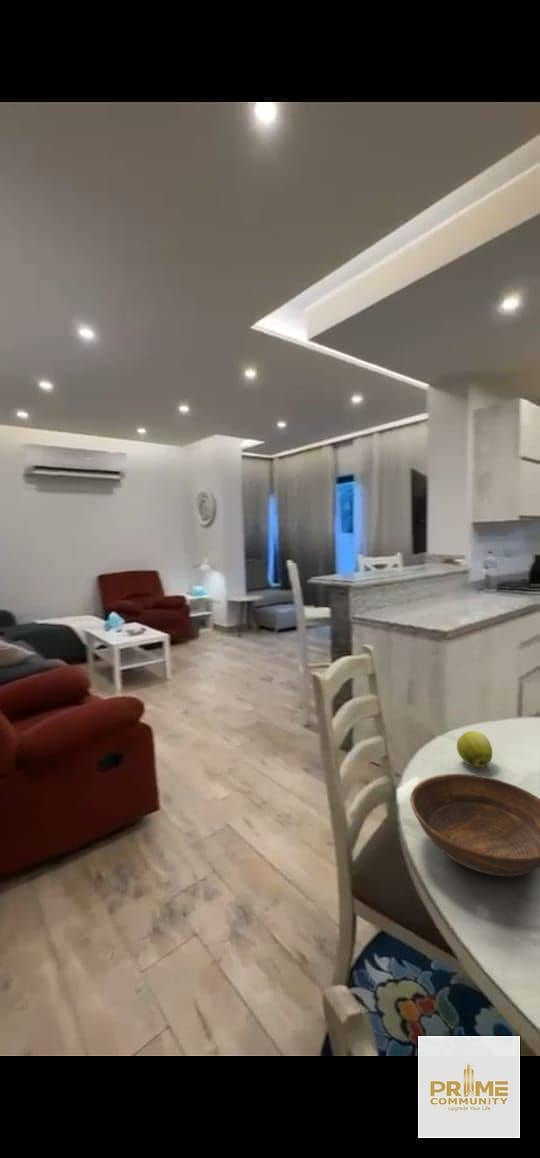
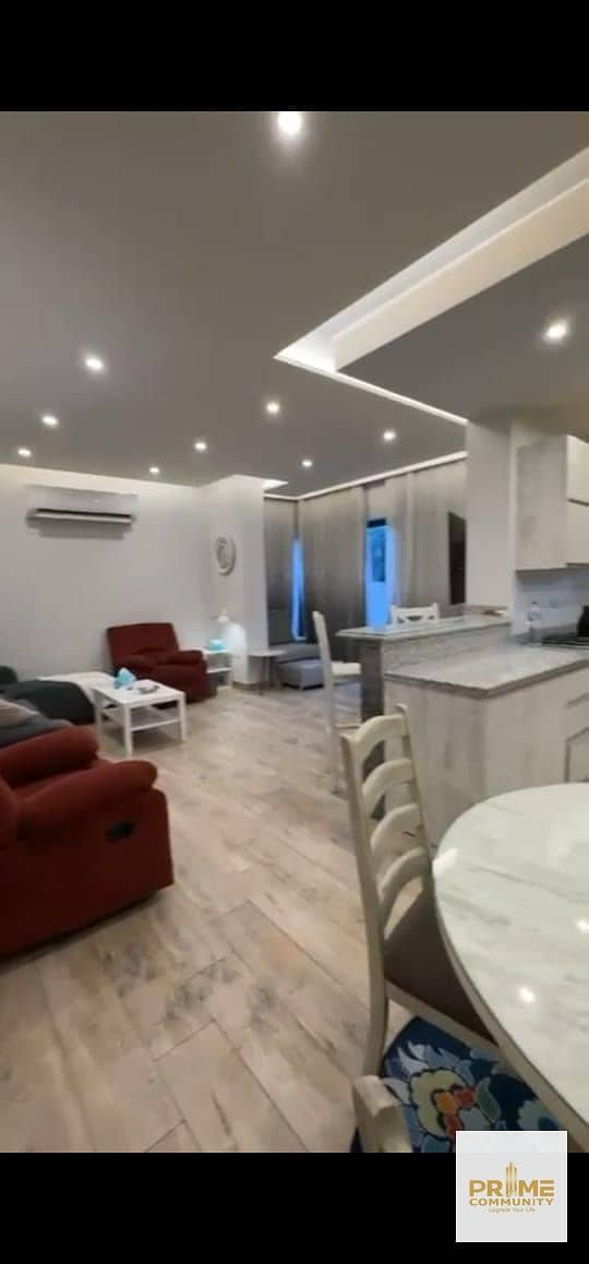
- bowl [409,773,540,877]
- apple [456,730,493,768]
